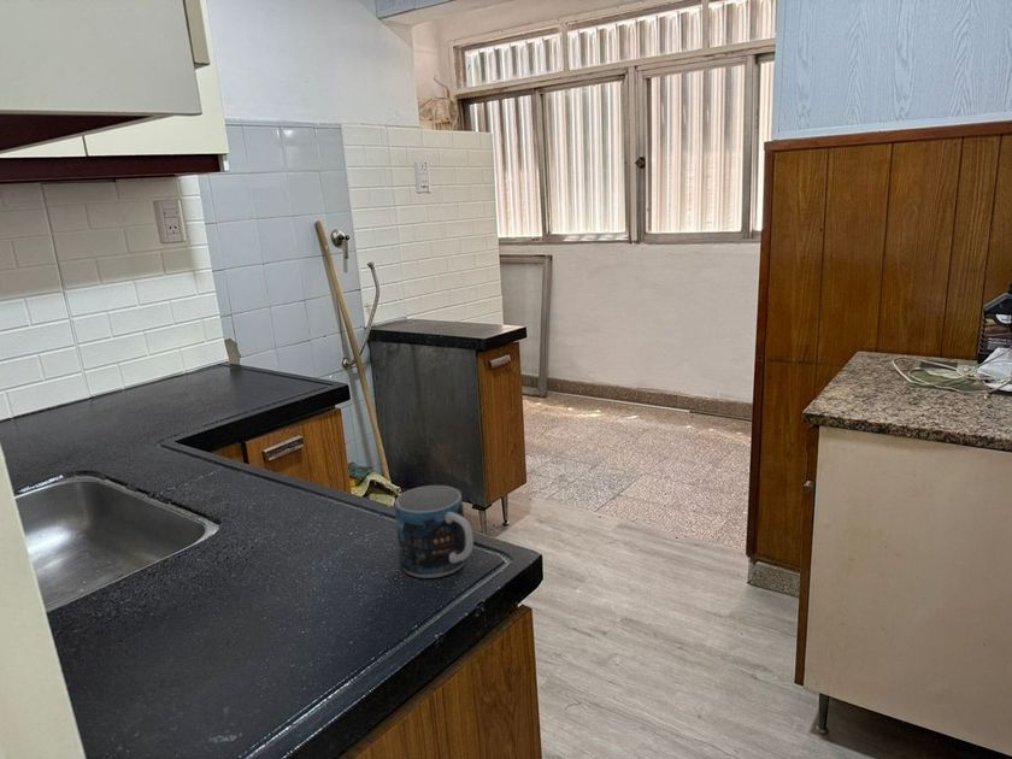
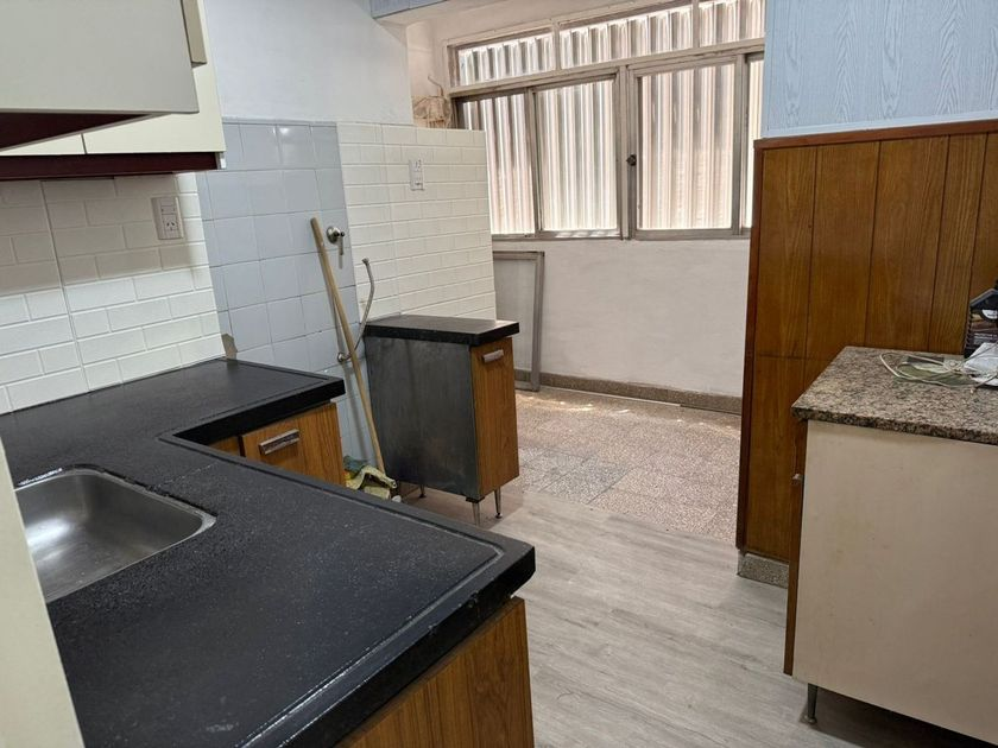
- mug [394,484,475,579]
